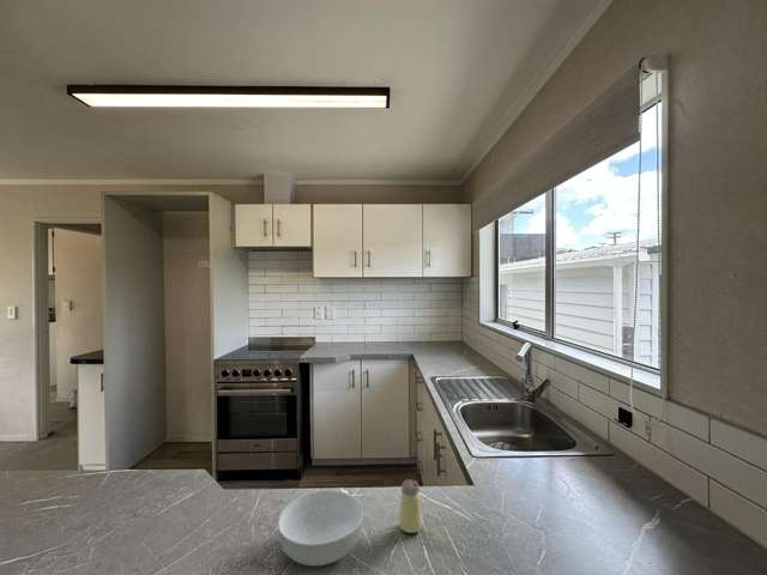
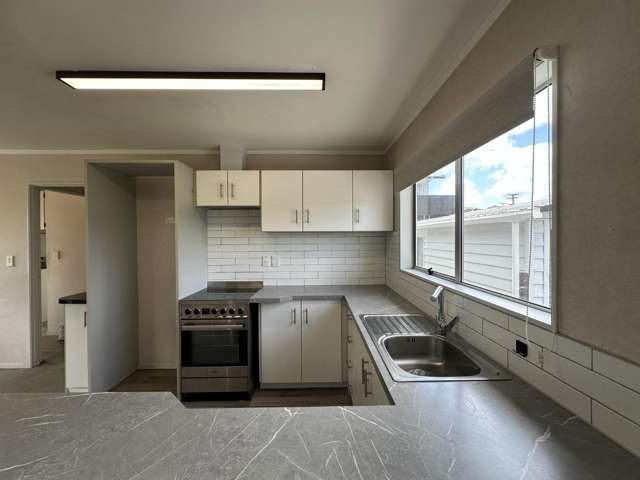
- cereal bowl [277,489,364,567]
- saltshaker [398,478,423,534]
